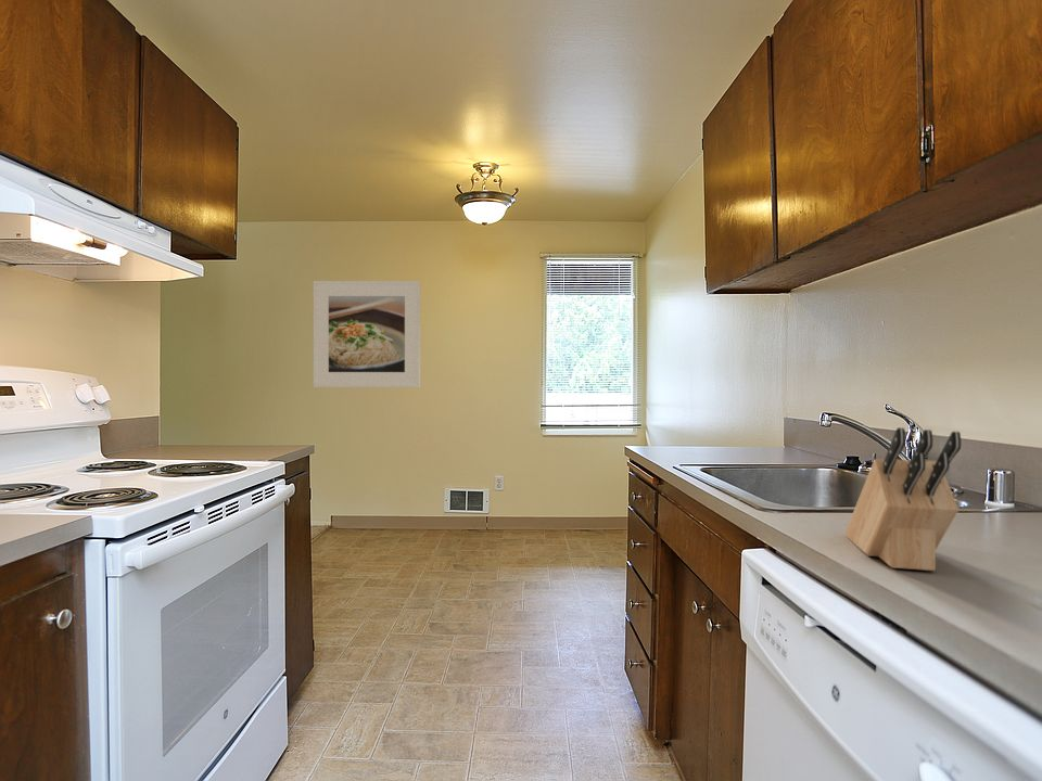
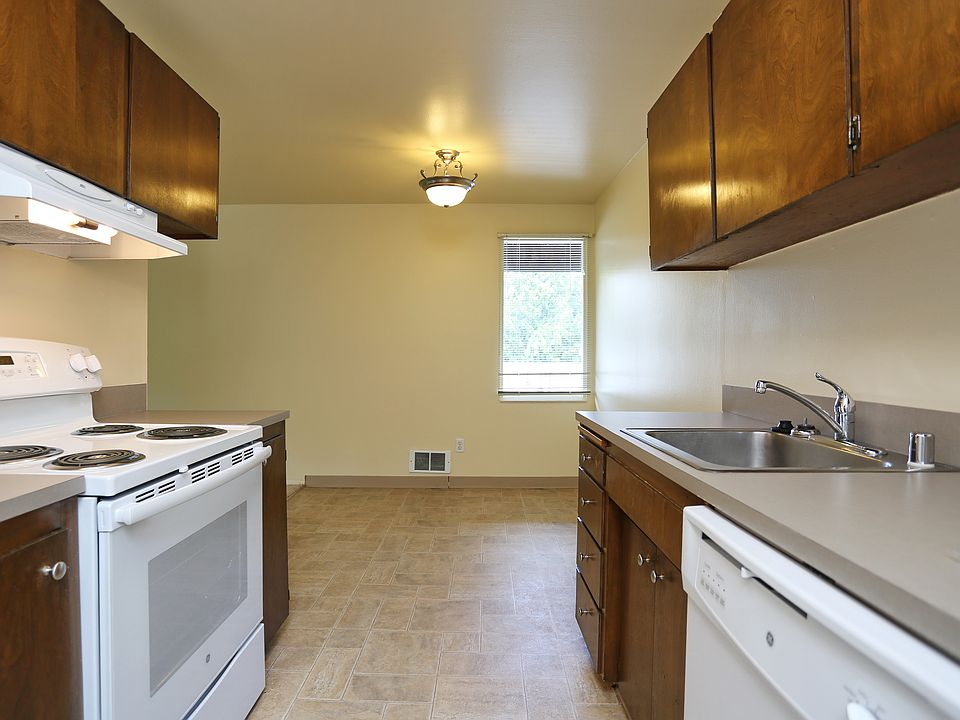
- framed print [313,280,421,388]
- knife block [844,426,962,572]
